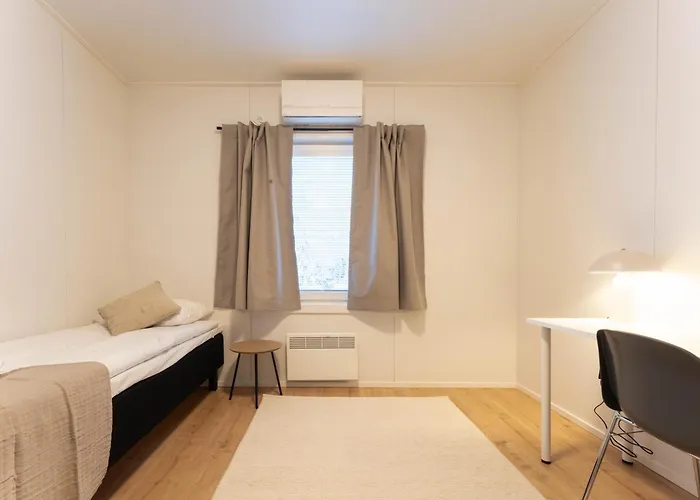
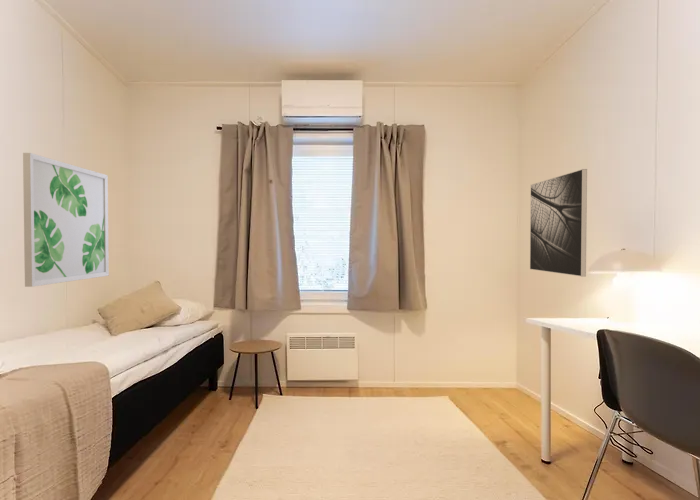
+ wall art [22,152,110,288]
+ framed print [529,168,588,278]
